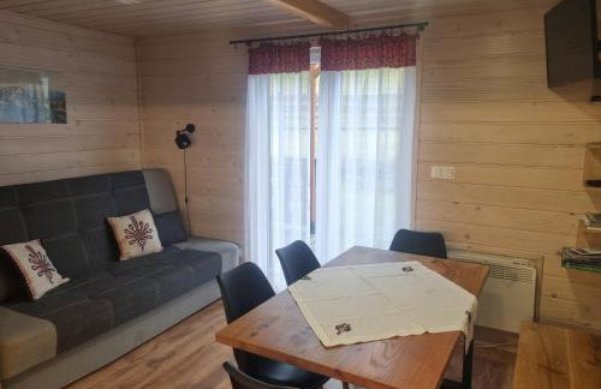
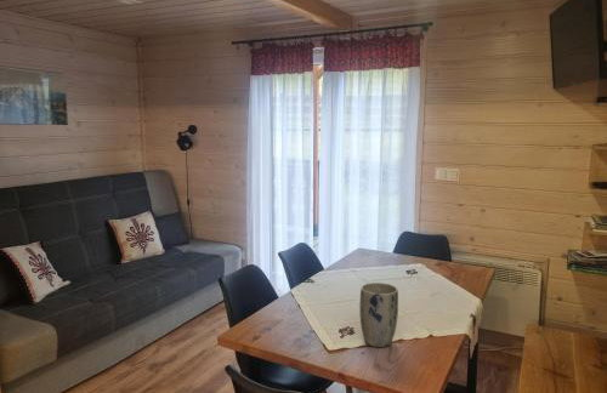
+ plant pot [358,281,399,348]
